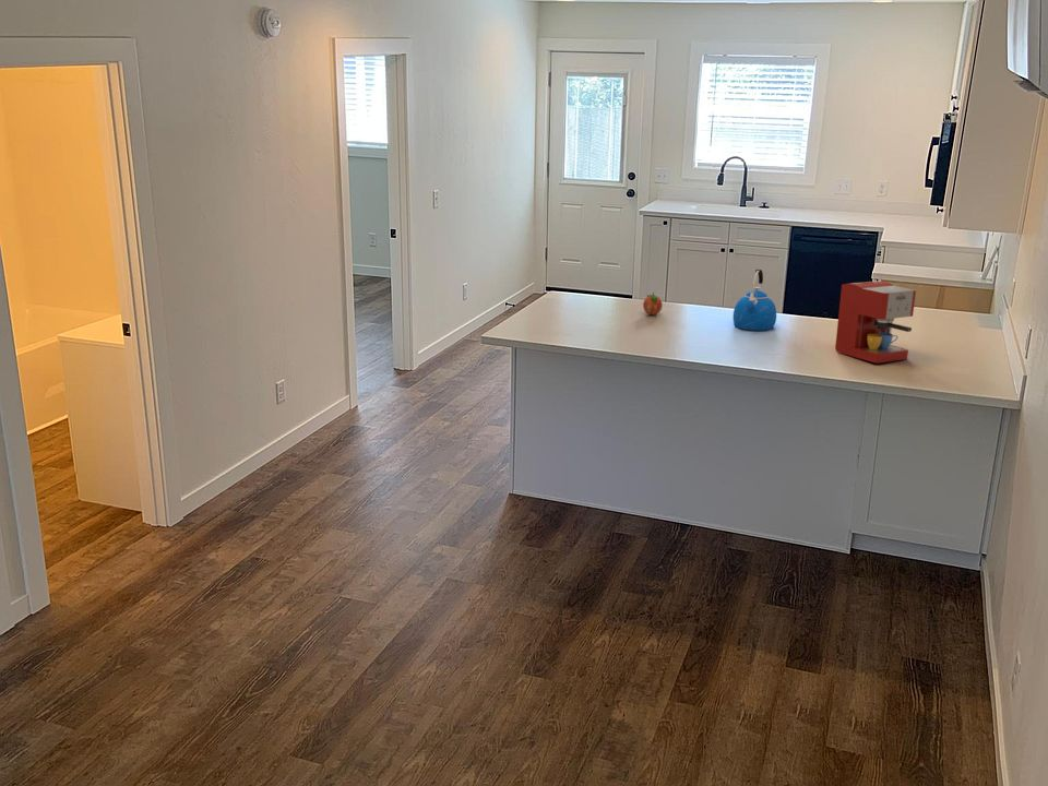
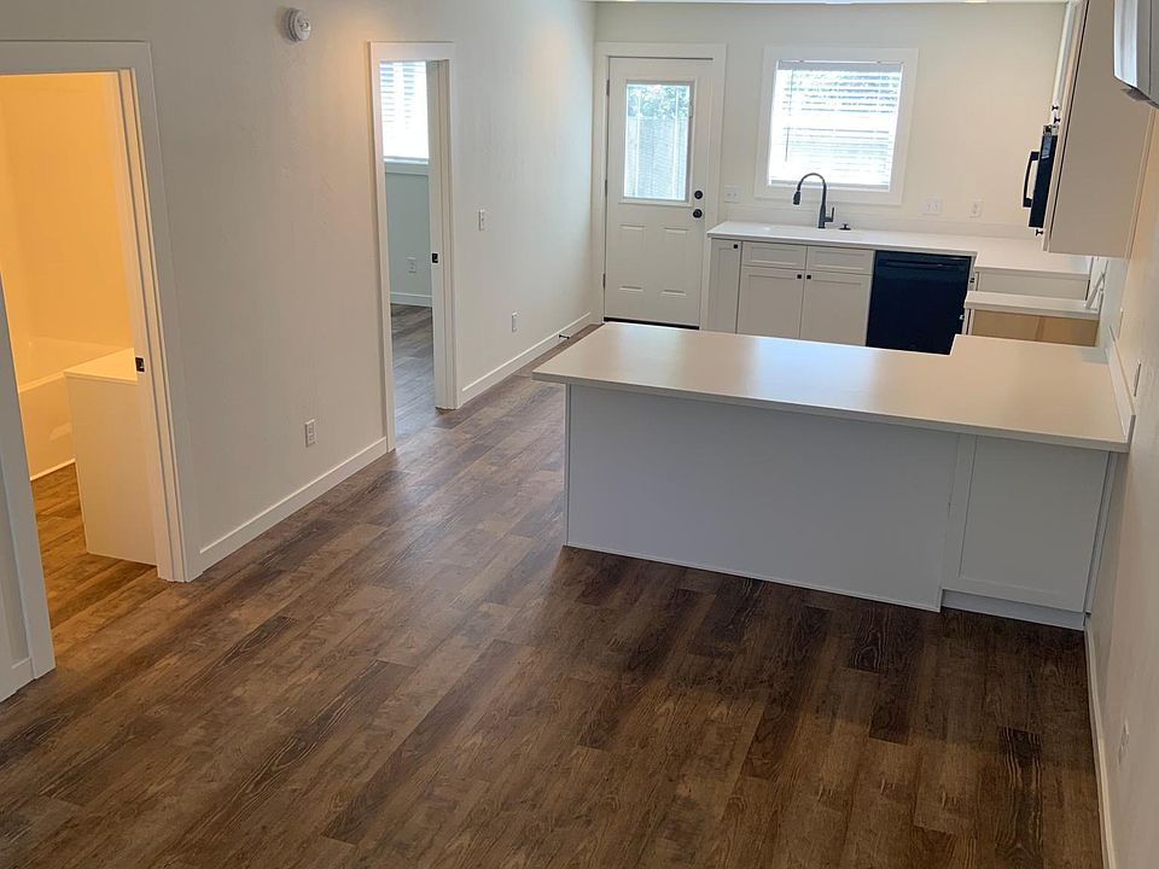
- kettle [733,269,777,332]
- coffee maker [834,279,917,365]
- fruit [642,291,664,315]
